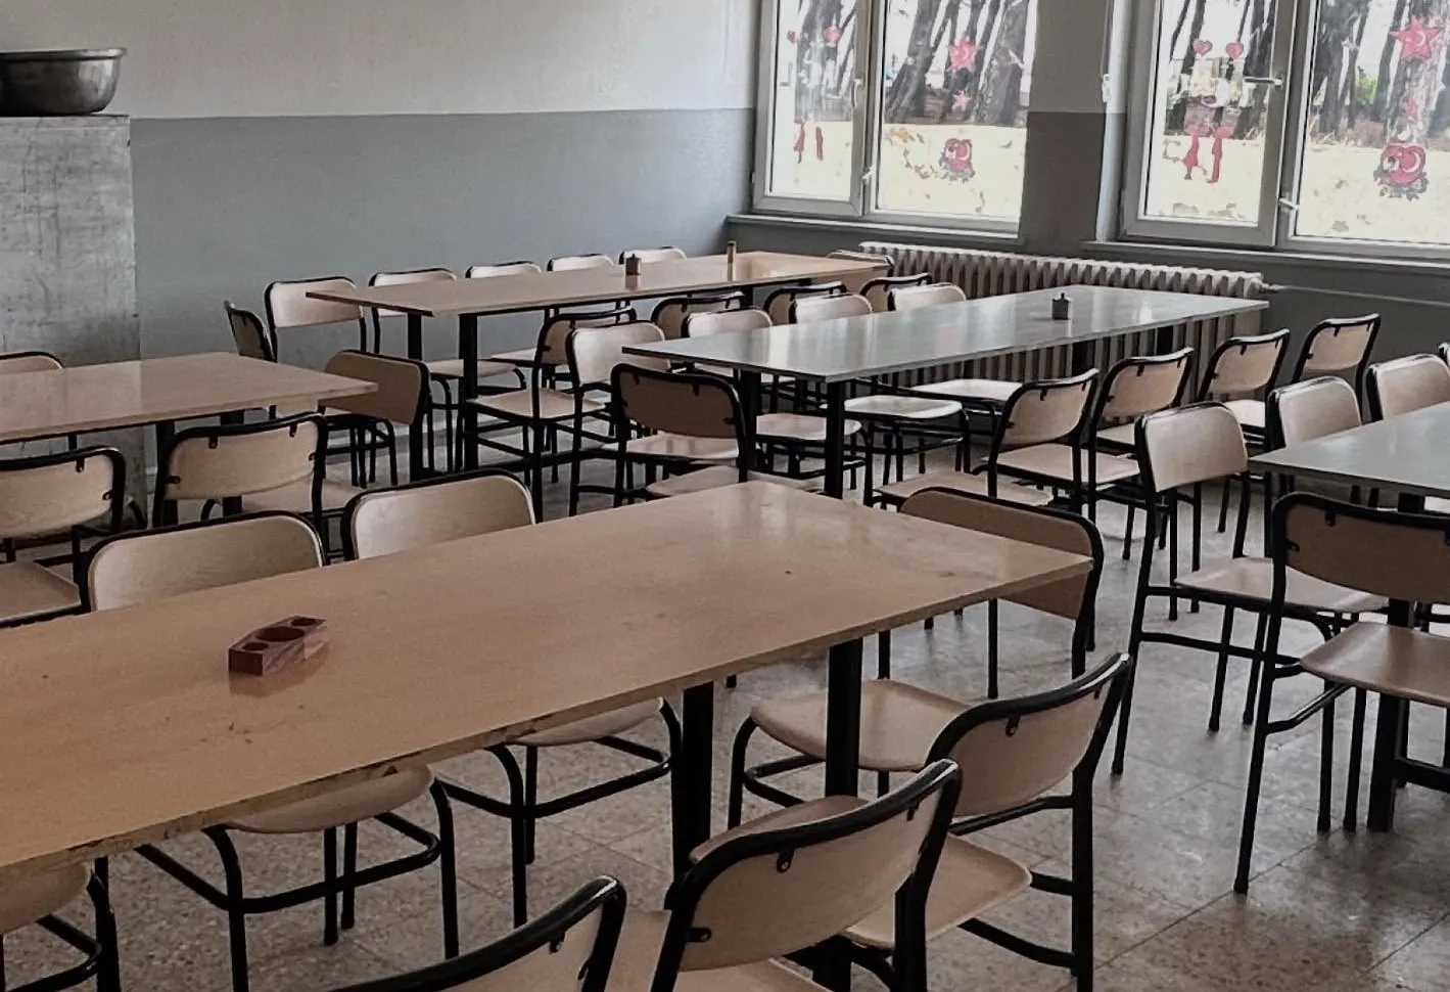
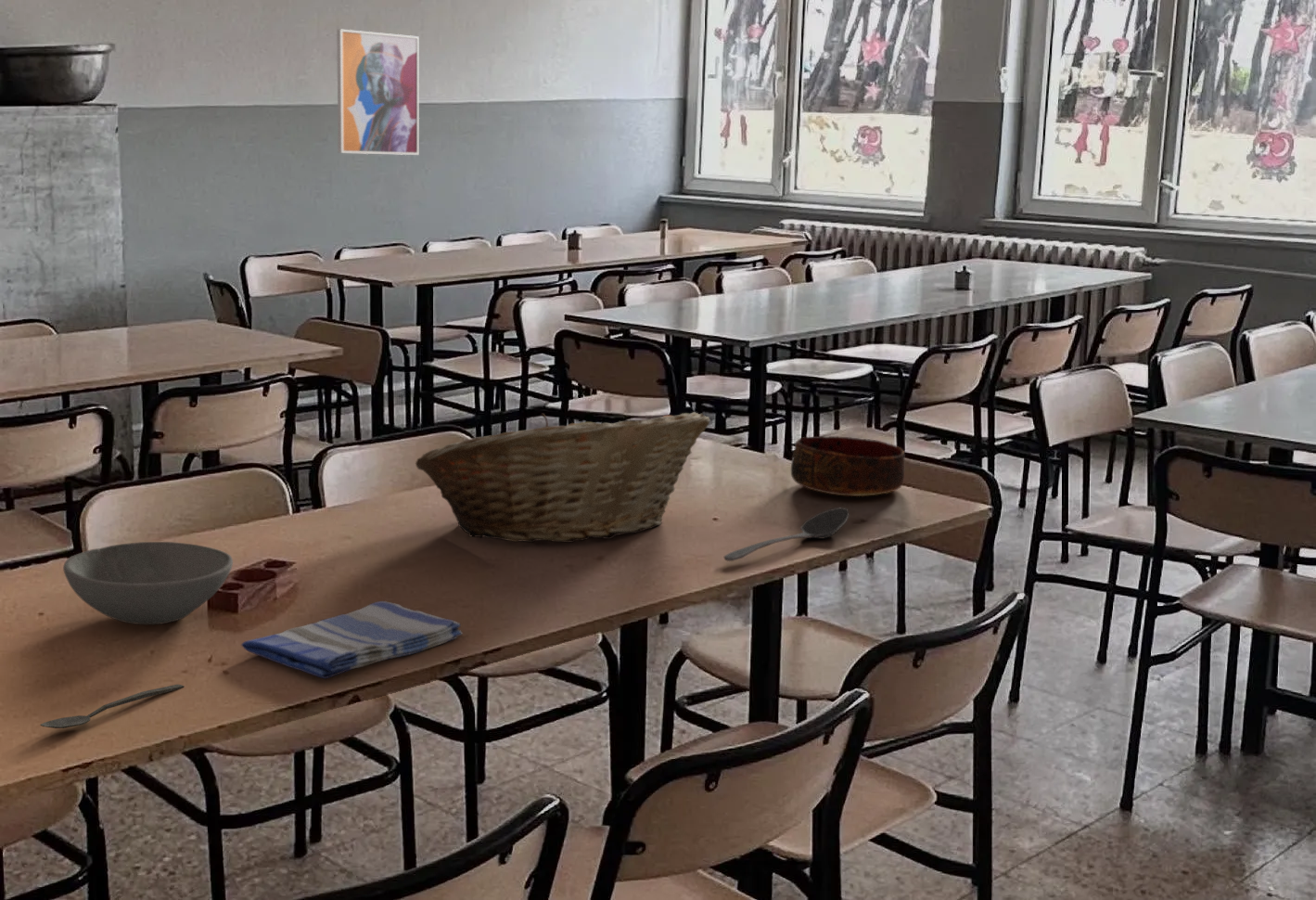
+ fruit basket [415,411,711,543]
+ wall art [336,29,420,156]
+ bowl [62,541,234,625]
+ spoon [39,683,185,729]
+ dish towel [240,600,464,679]
+ bowl [790,435,905,497]
+ stirrer [723,507,850,562]
